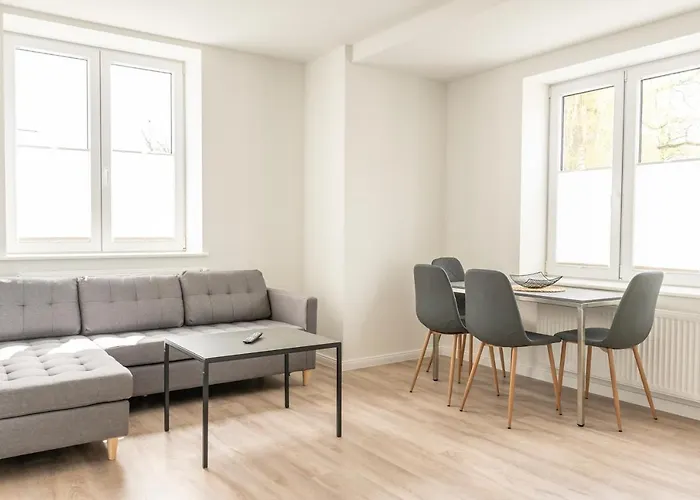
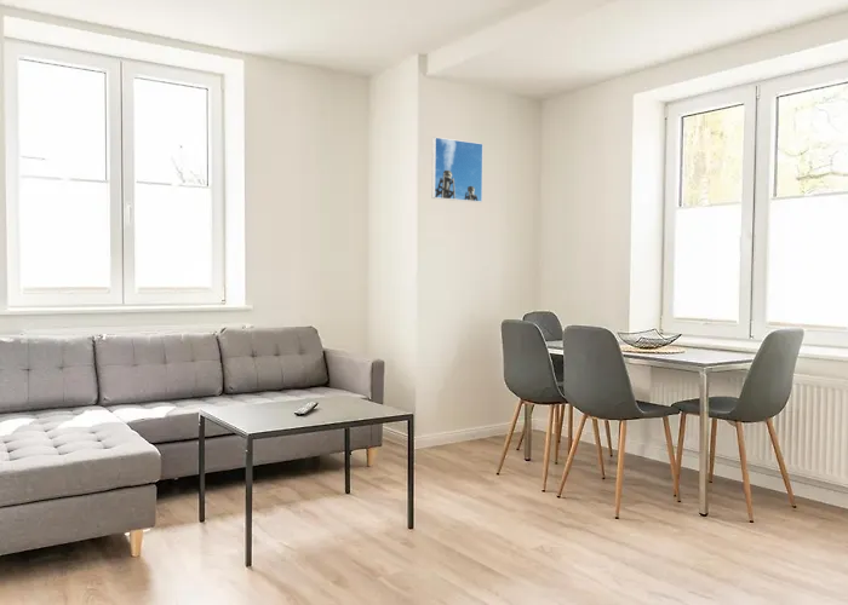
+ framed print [431,136,485,203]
